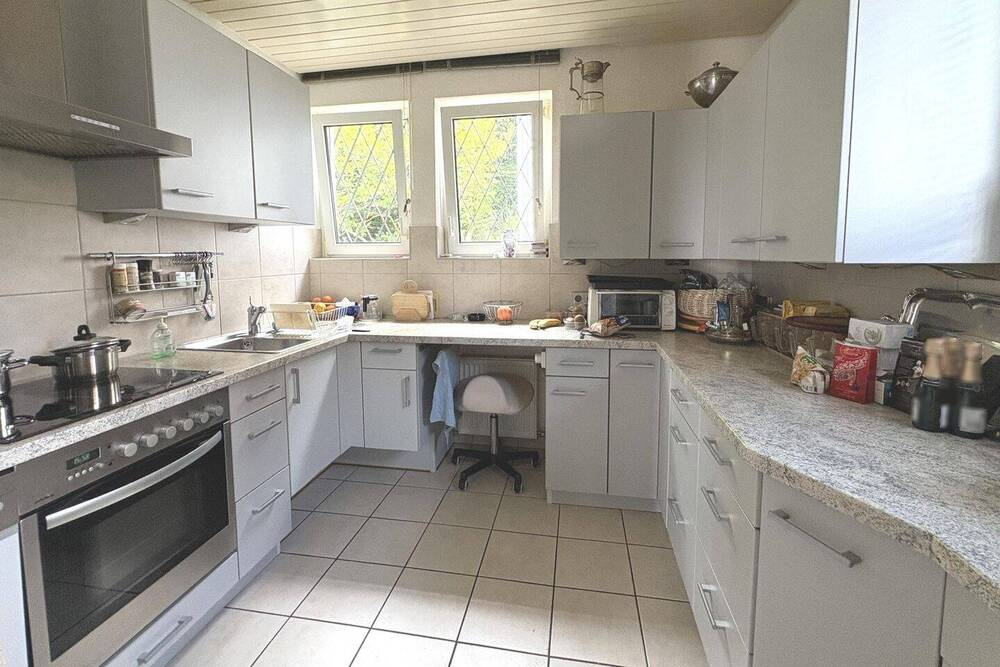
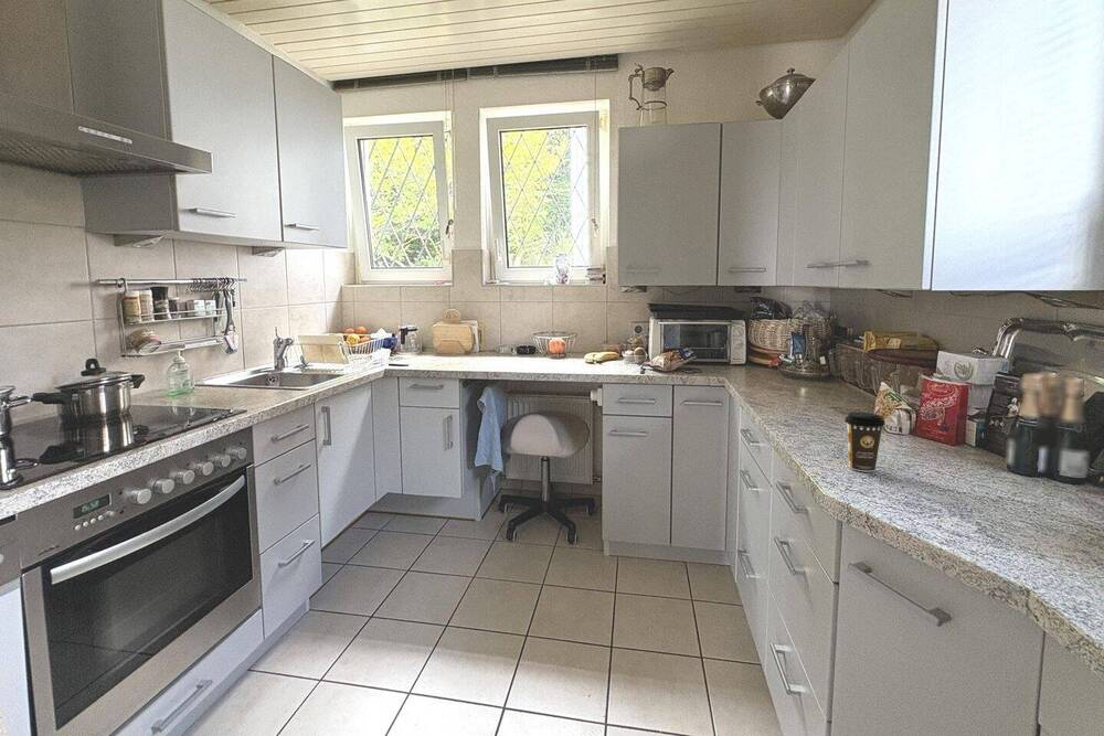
+ coffee cup [843,412,887,472]
